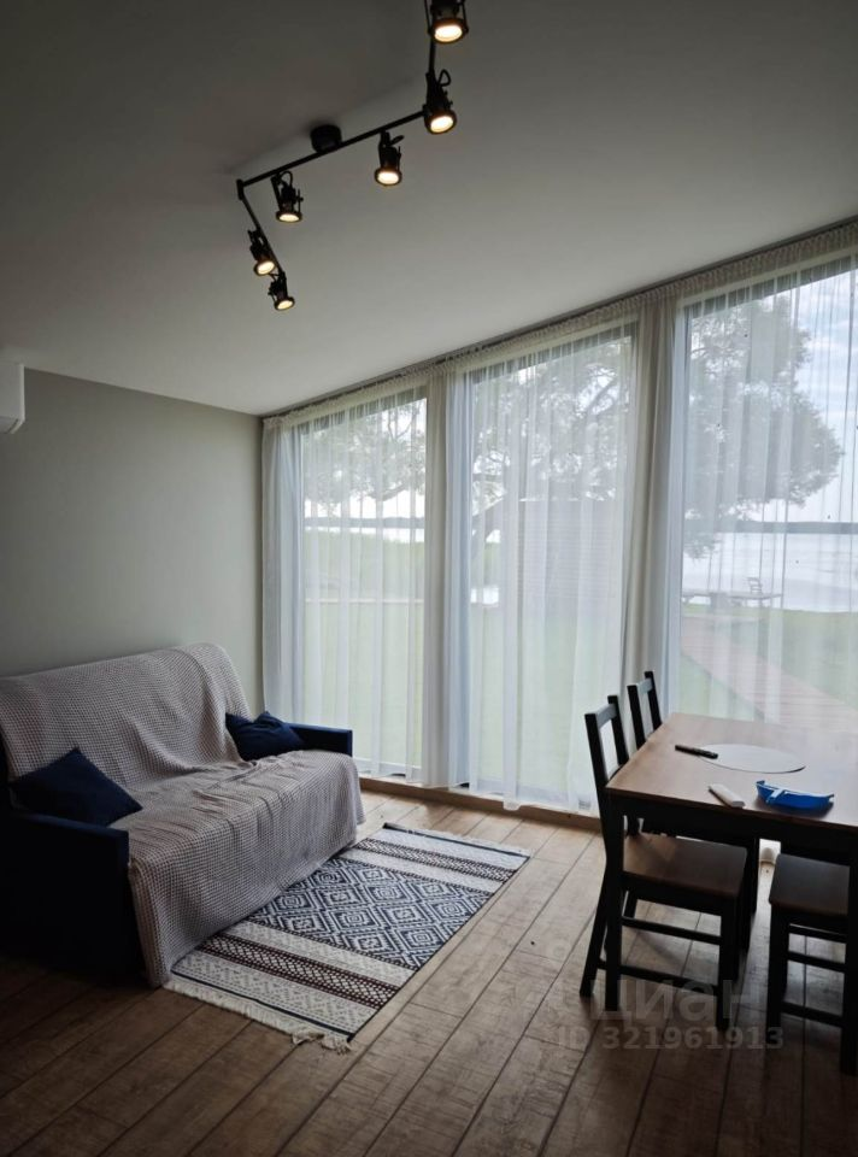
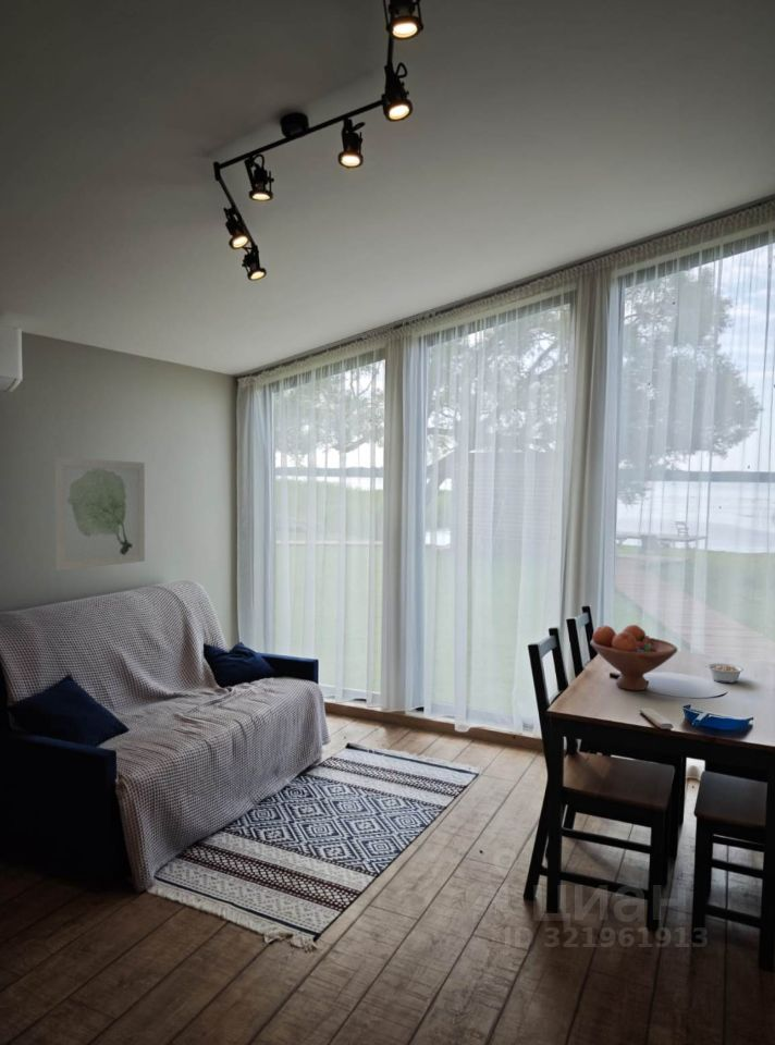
+ fruit bowl [589,624,678,691]
+ legume [705,662,745,684]
+ wall art [54,456,146,571]
